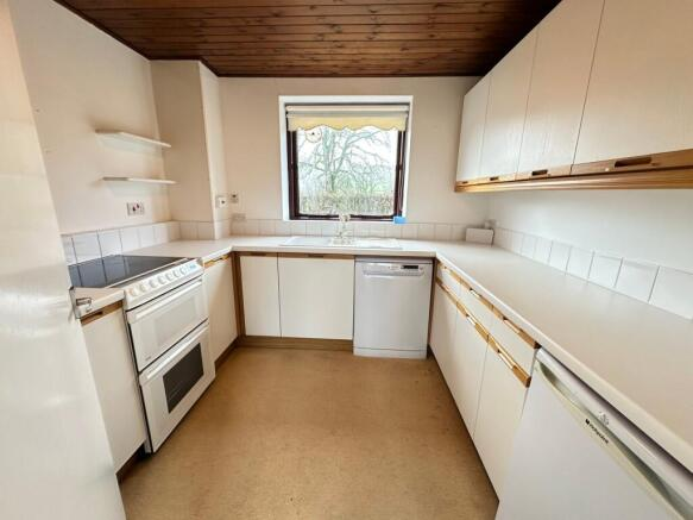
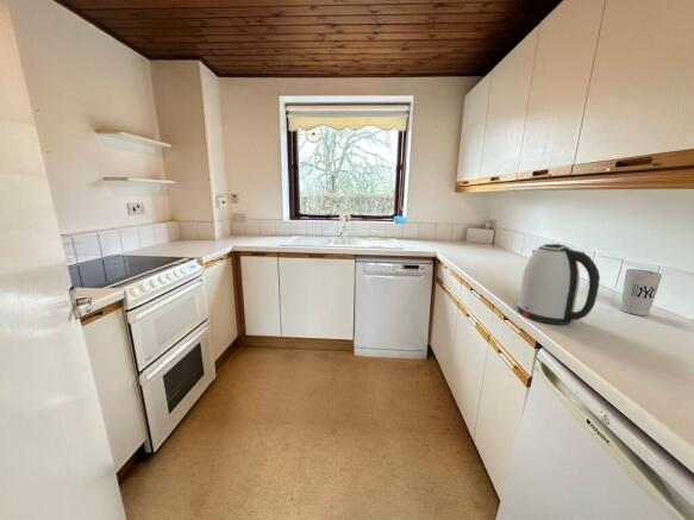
+ cup [619,268,663,317]
+ kettle [517,243,601,326]
